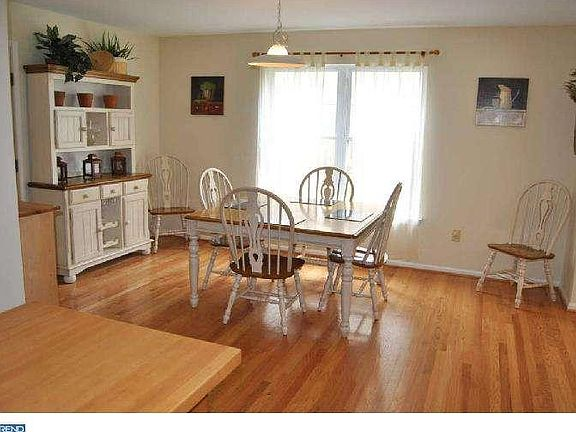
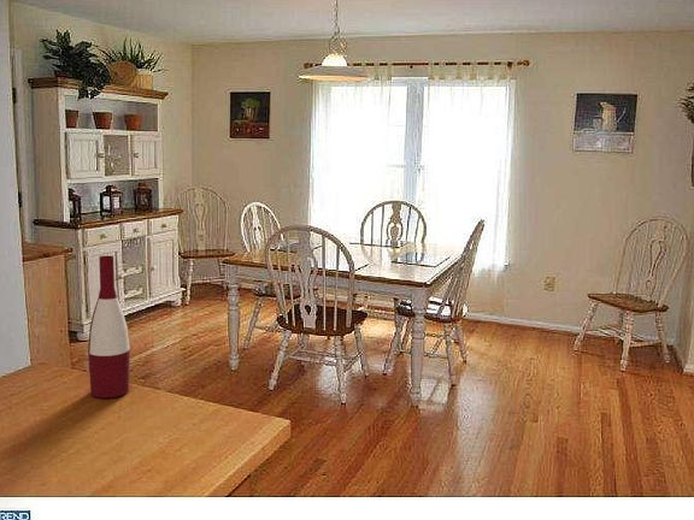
+ alcohol [87,255,131,400]
